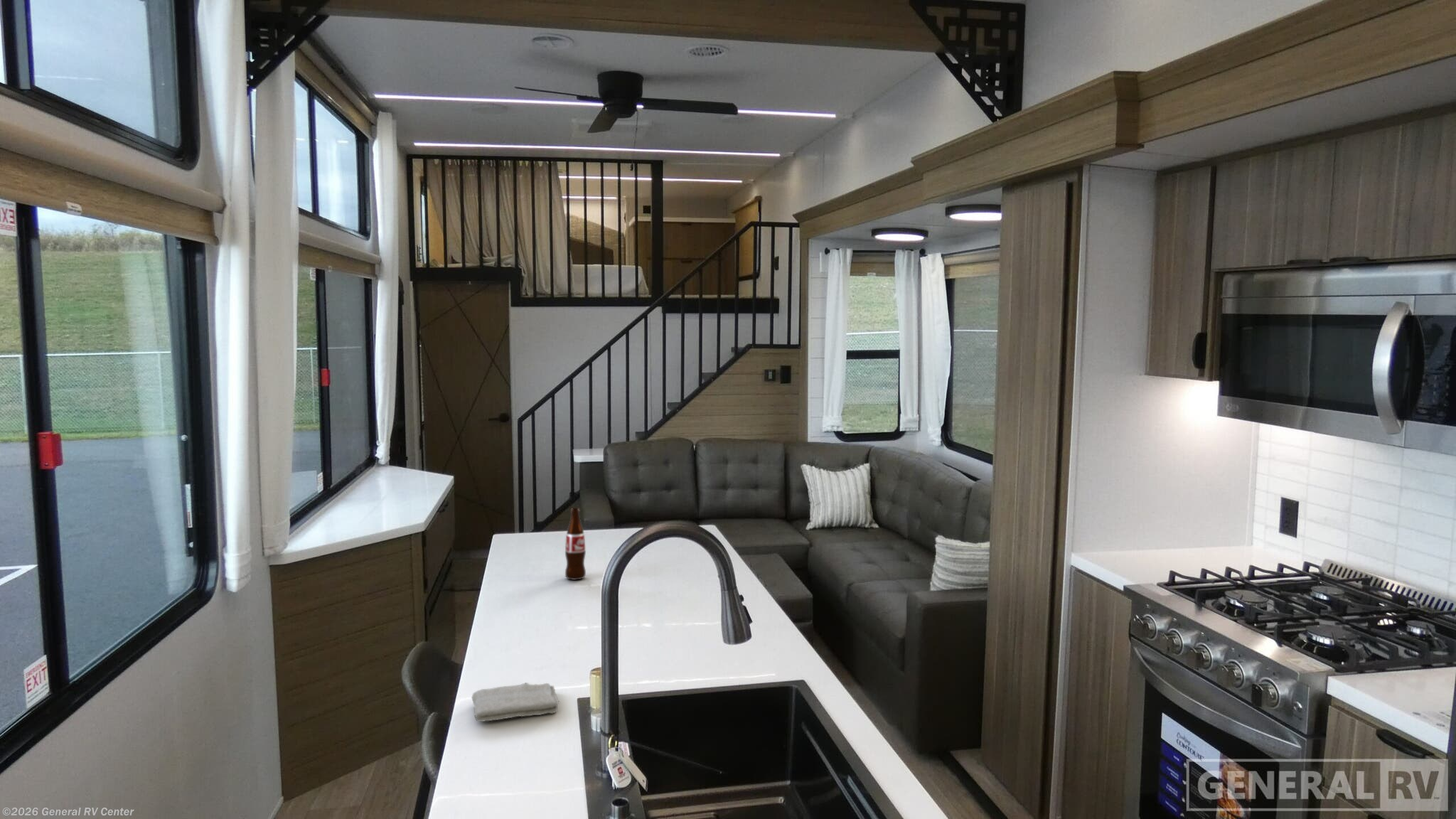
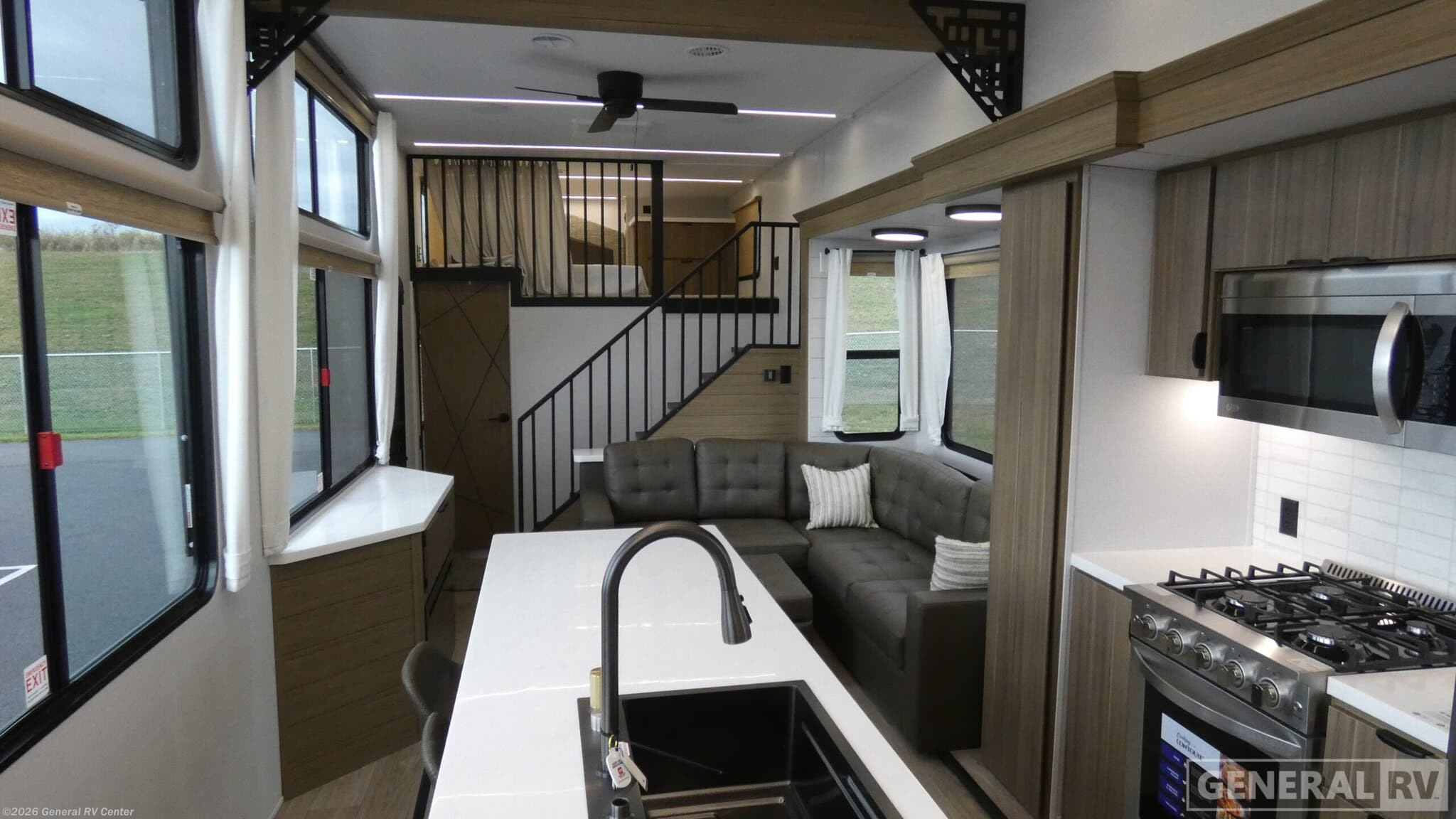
- washcloth [471,683,560,722]
- bottle [564,508,587,581]
